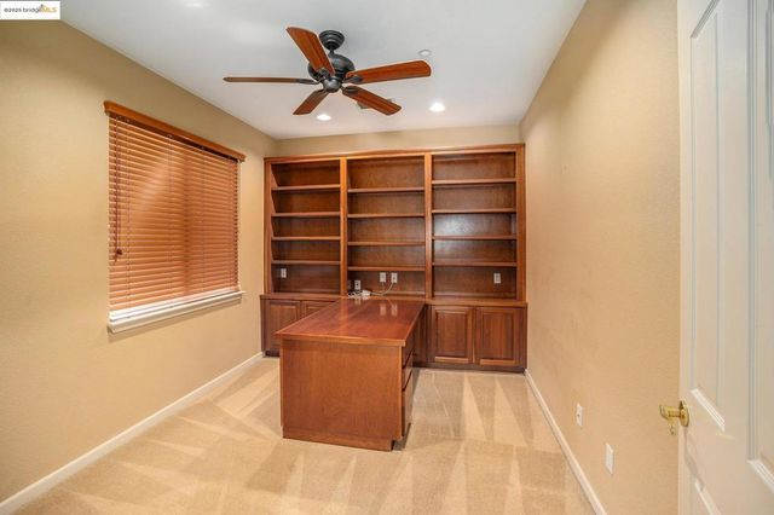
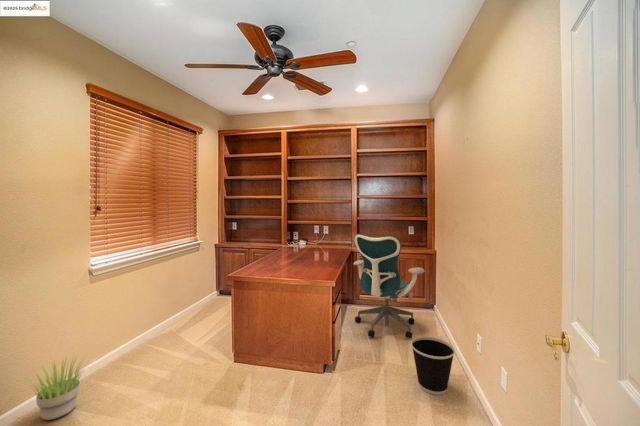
+ office chair [352,233,426,340]
+ potted plant [21,355,89,421]
+ wastebasket [410,336,456,396]
